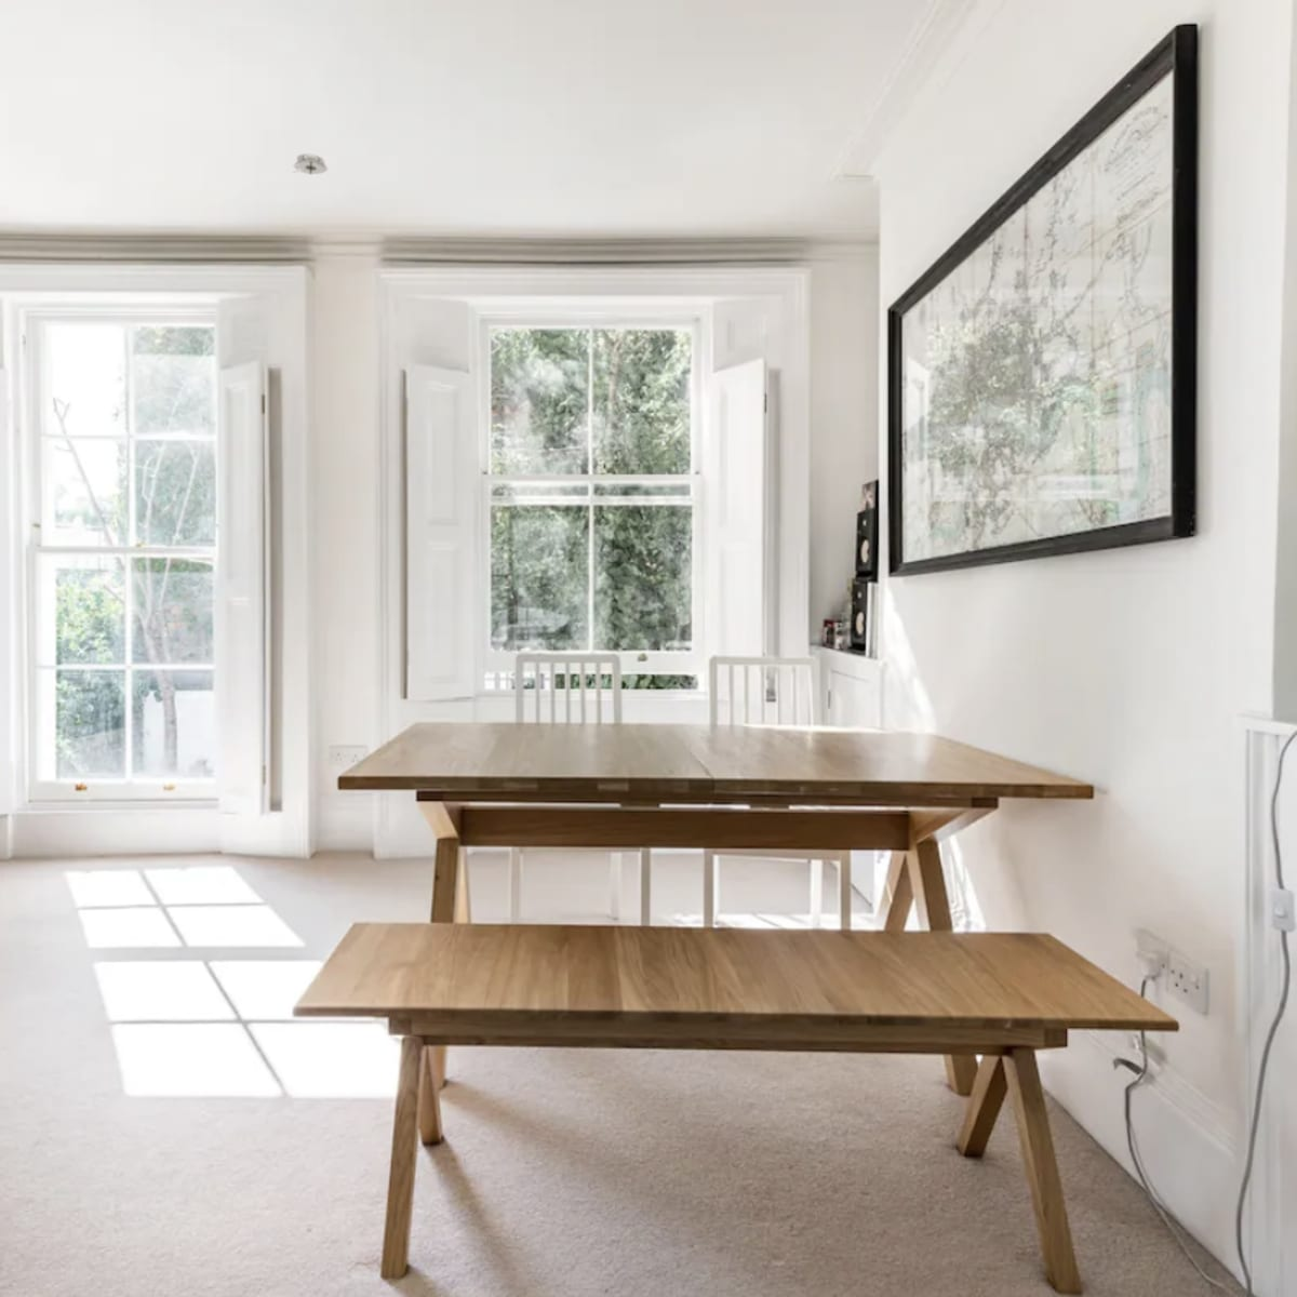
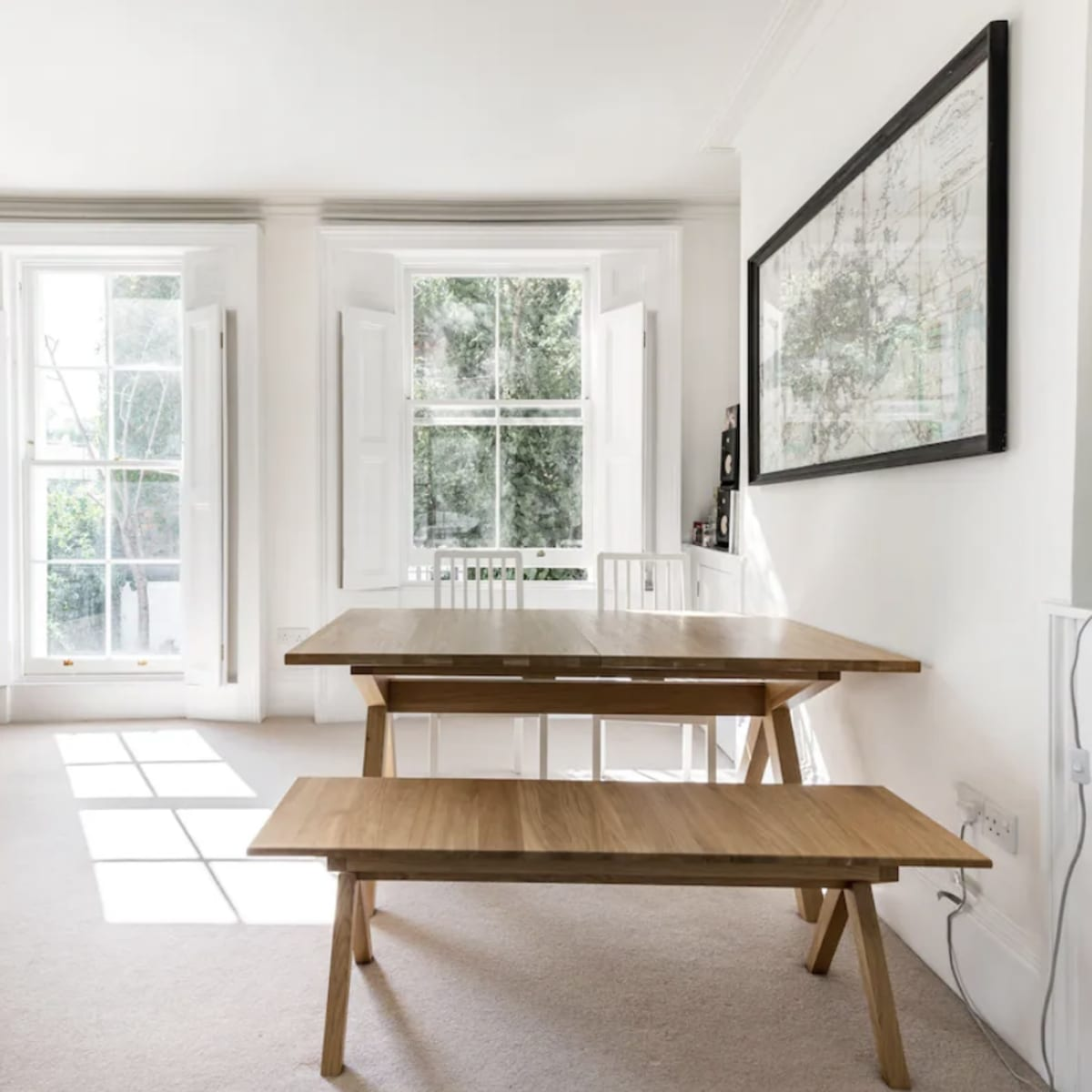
- smoke detector [291,152,329,175]
